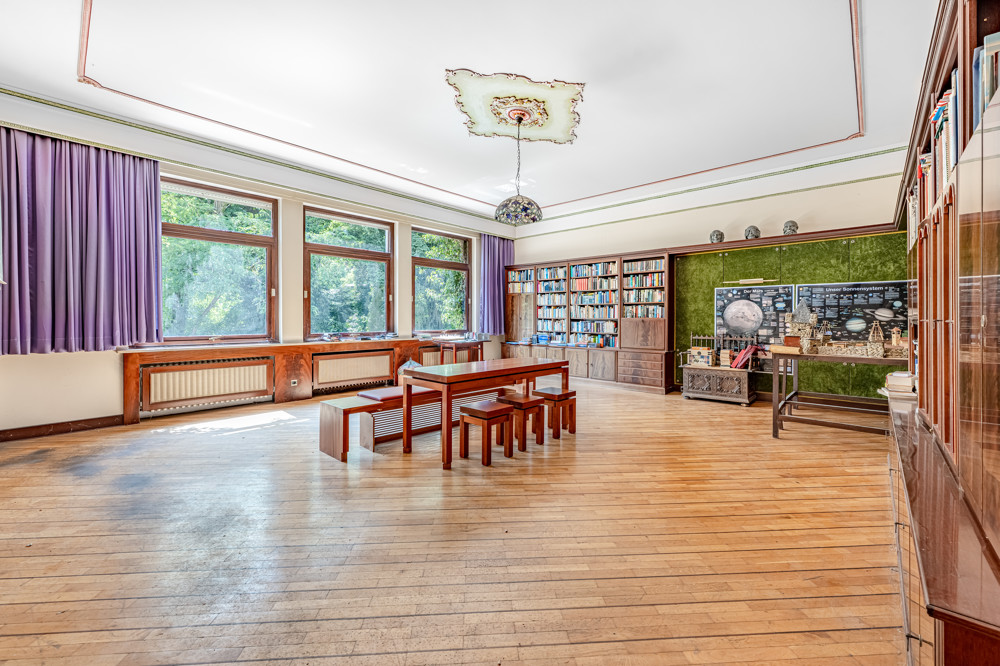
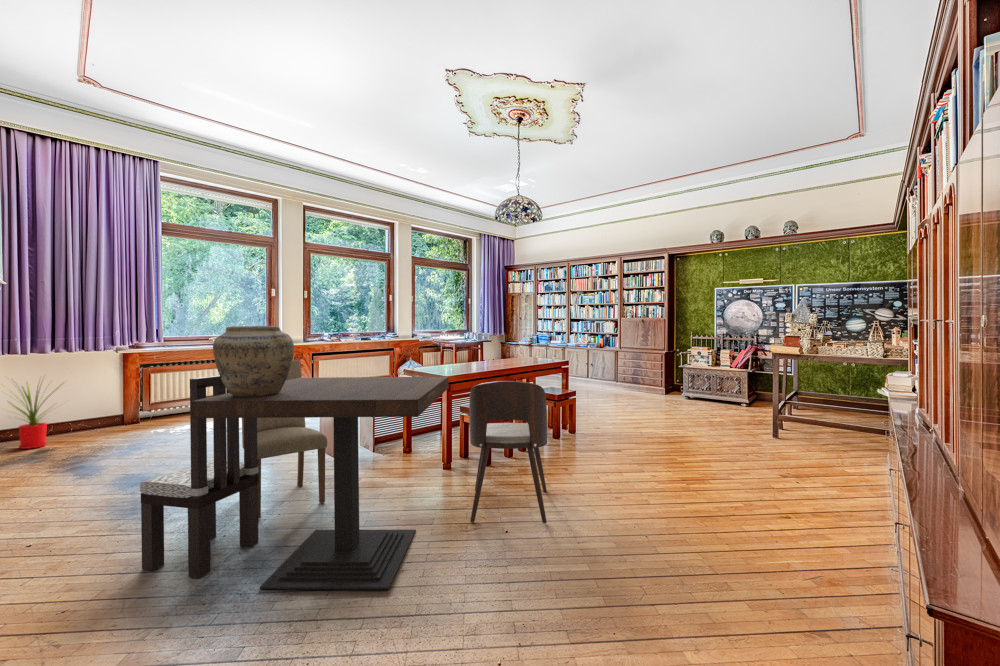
+ dining table [192,376,450,590]
+ dining chair [139,375,260,579]
+ vase [212,325,295,397]
+ dining chair [468,380,549,524]
+ house plant [0,373,71,450]
+ dining chair [241,359,328,520]
